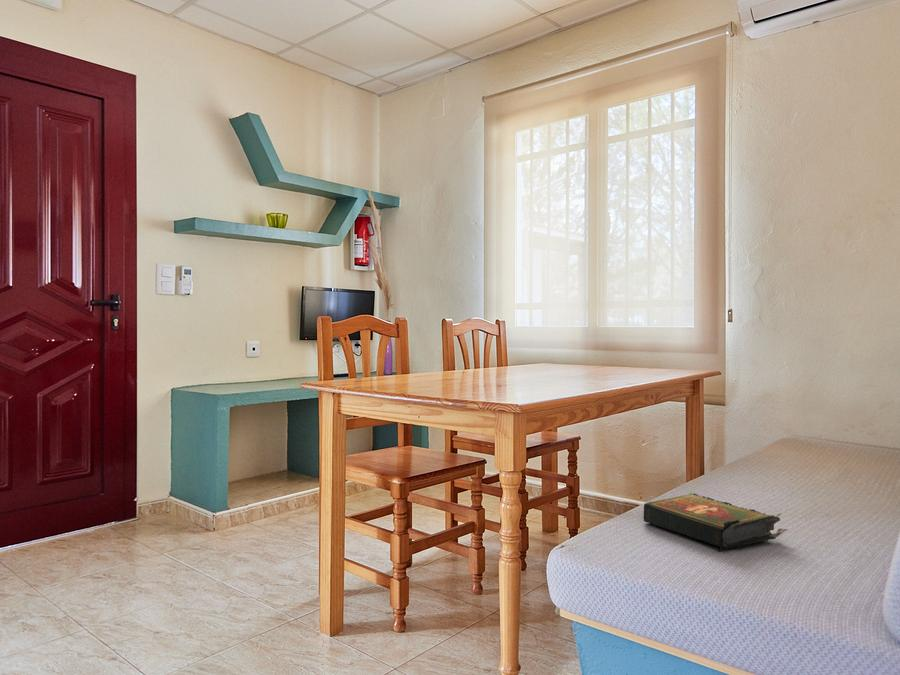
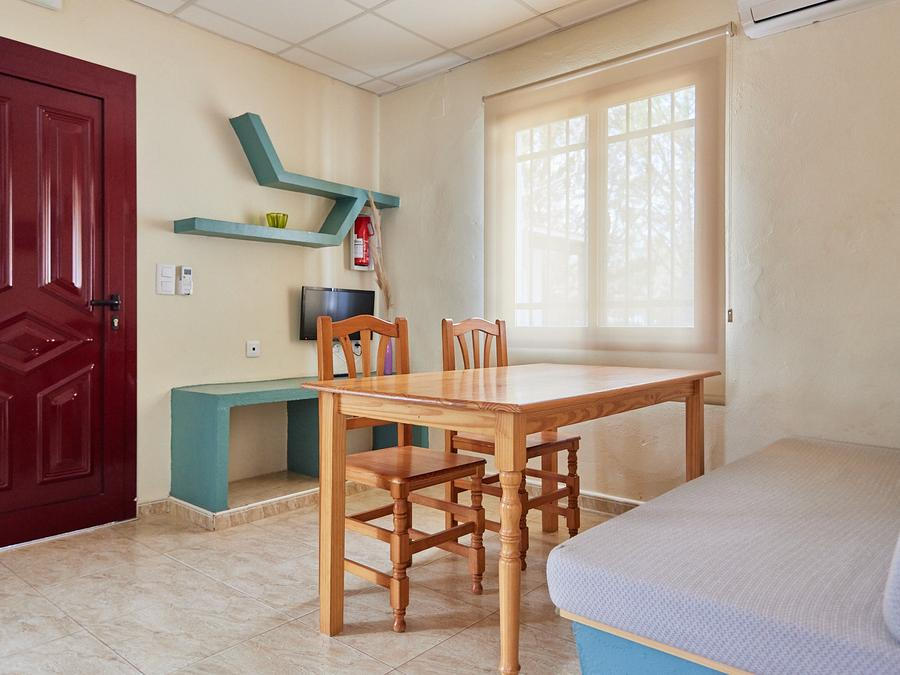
- book [642,492,788,553]
